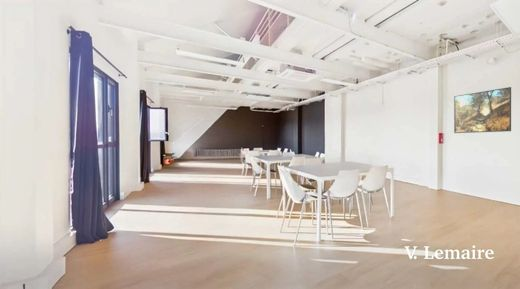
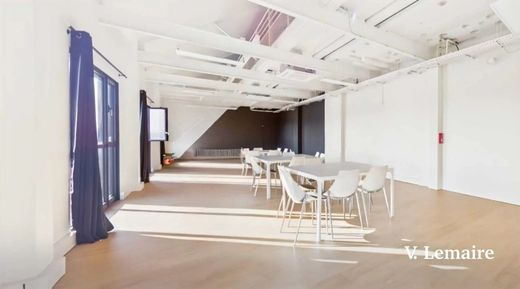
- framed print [453,86,512,134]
